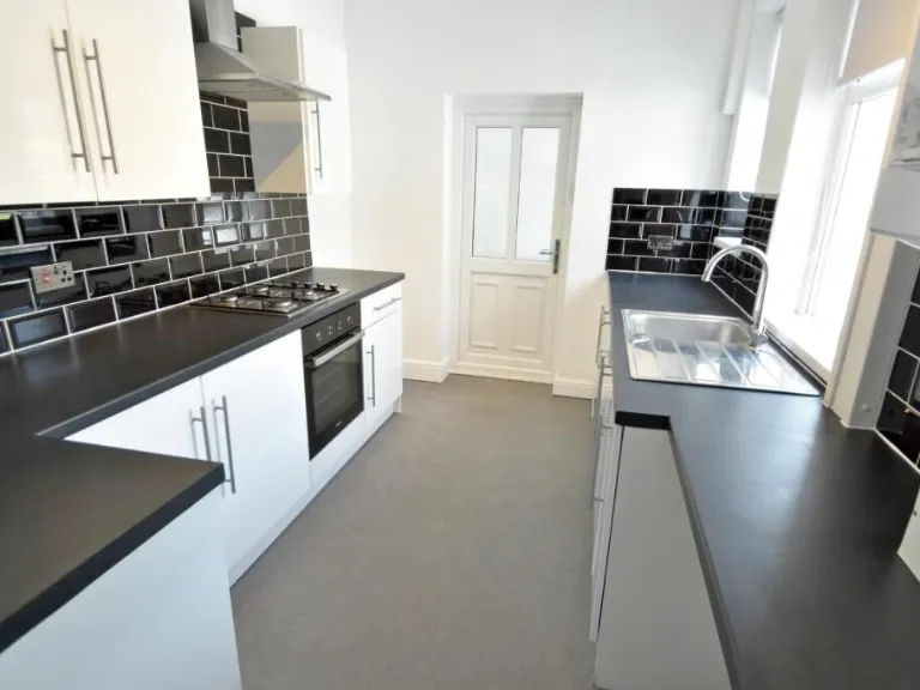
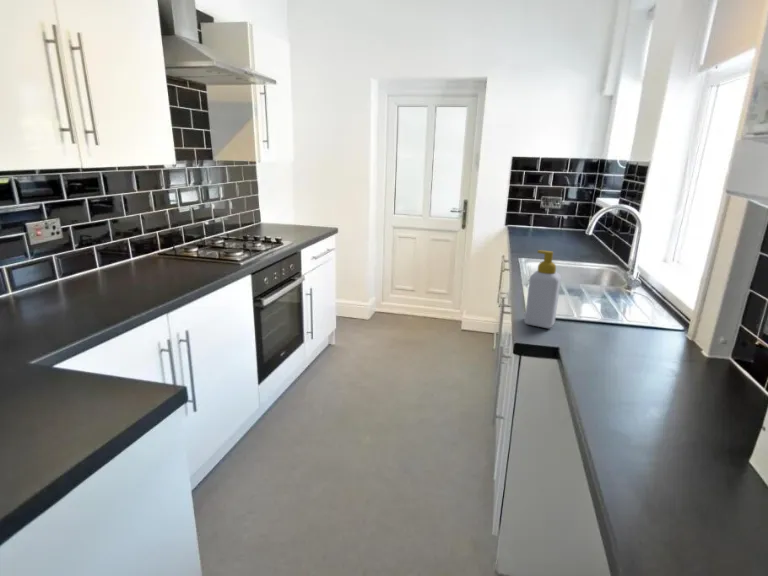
+ soap bottle [523,249,562,329]
